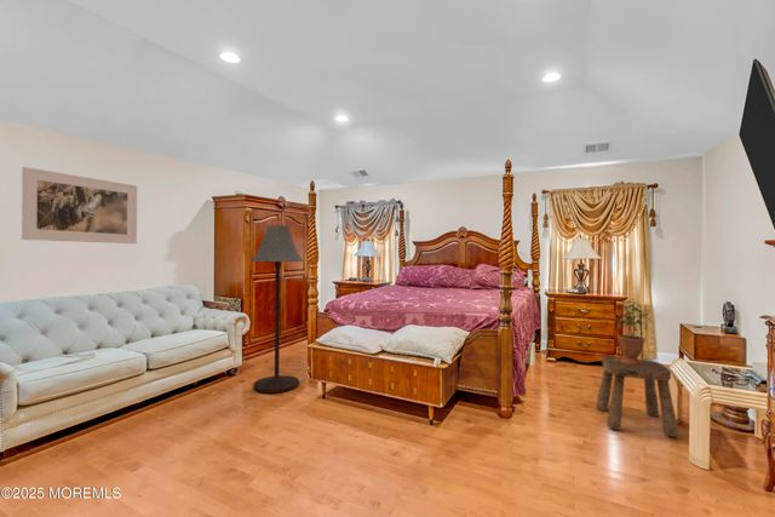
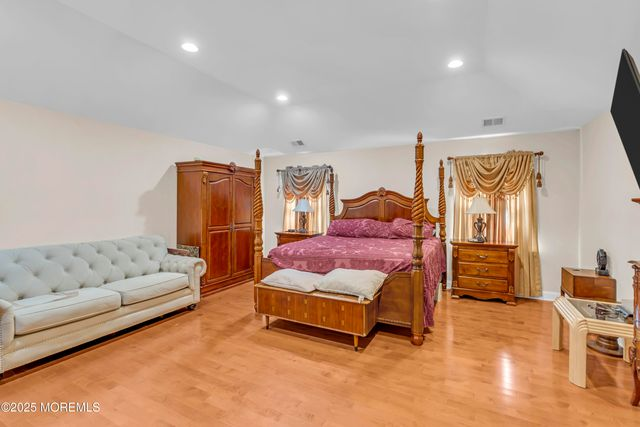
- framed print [21,166,138,245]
- stool [595,356,681,438]
- potted plant [616,298,653,366]
- floor lamp [249,224,305,395]
